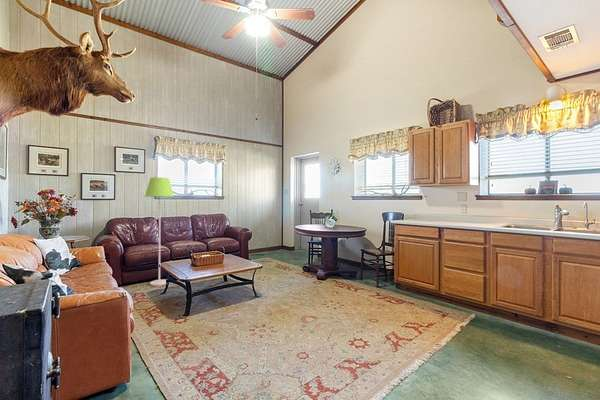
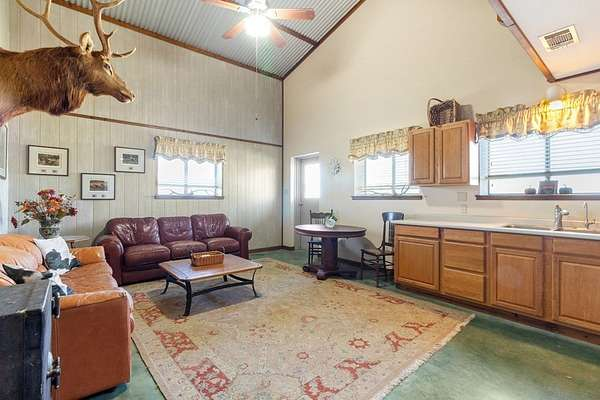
- floor lamp [144,176,175,287]
